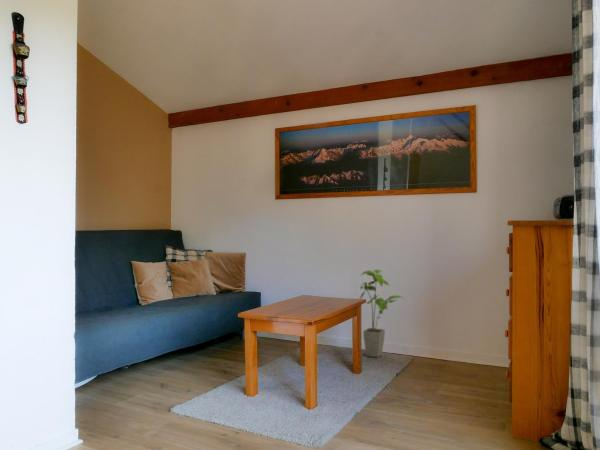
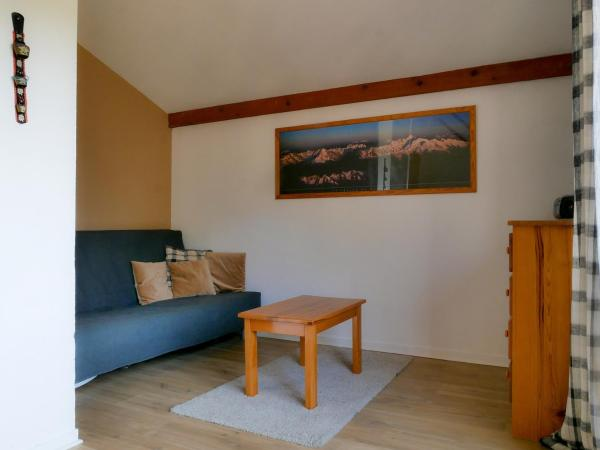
- house plant [359,269,407,358]
